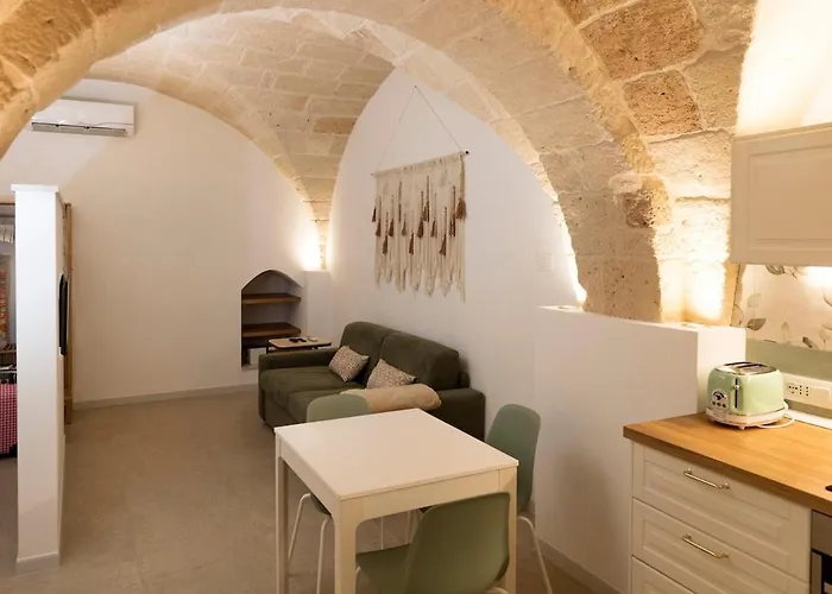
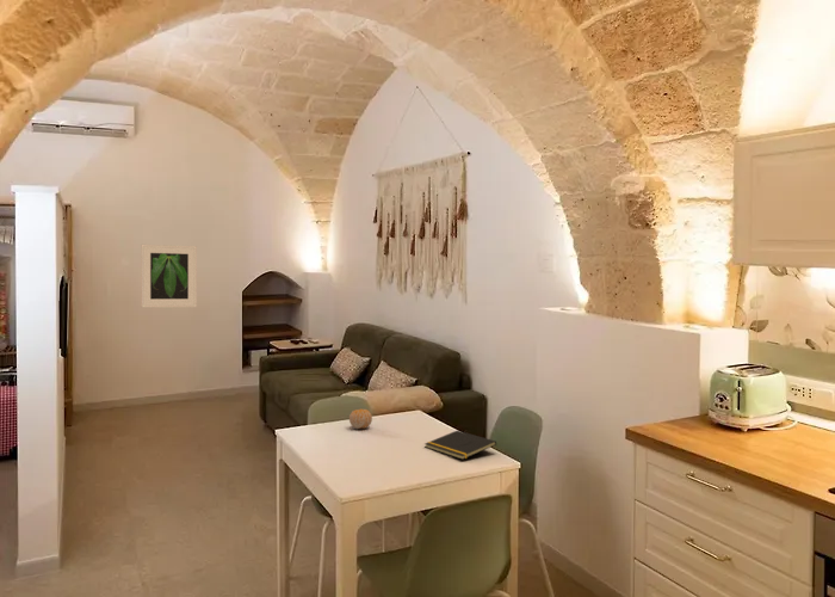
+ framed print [141,244,198,308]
+ fruit [348,408,373,430]
+ notepad [423,430,497,461]
